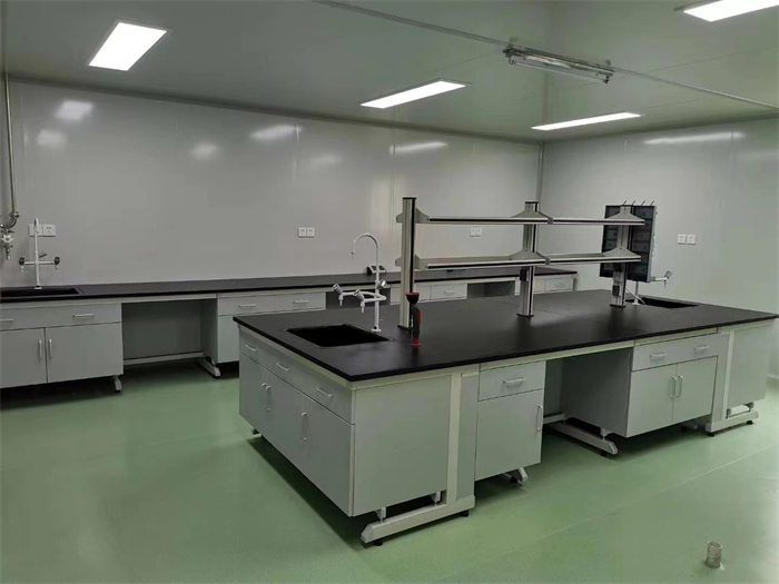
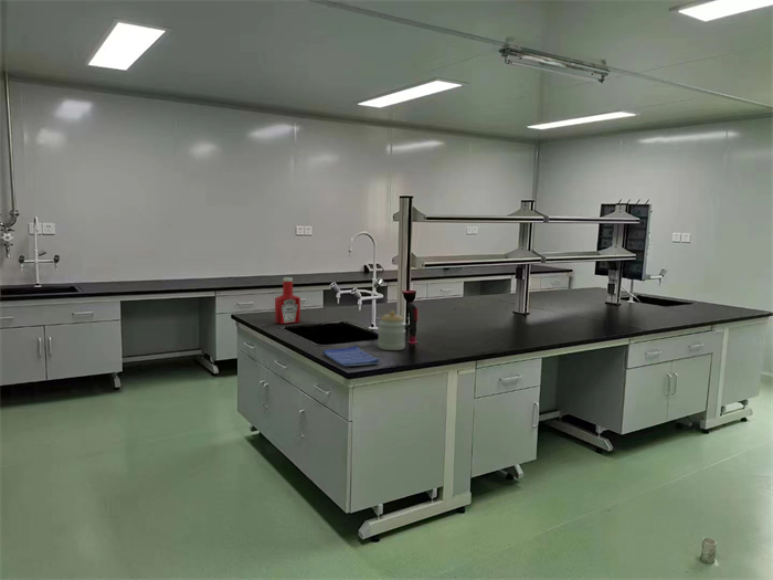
+ dish towel [322,345,381,367]
+ soap bottle [274,276,301,325]
+ jar [377,309,407,351]
